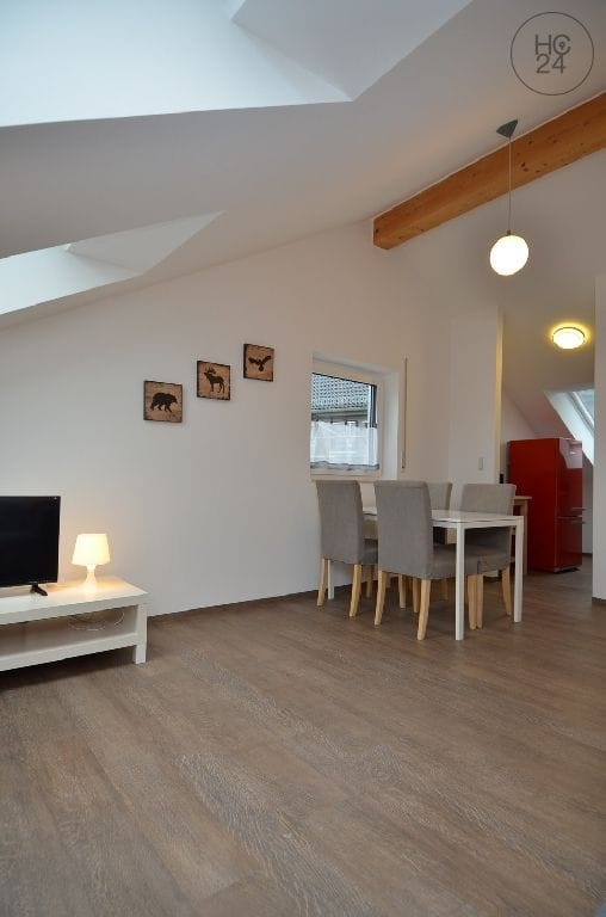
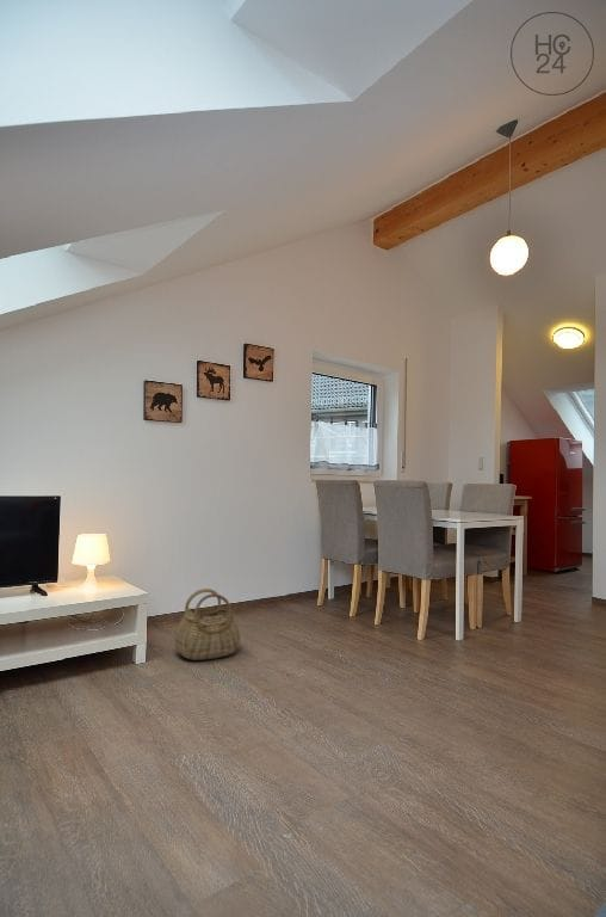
+ basket [173,587,241,661]
